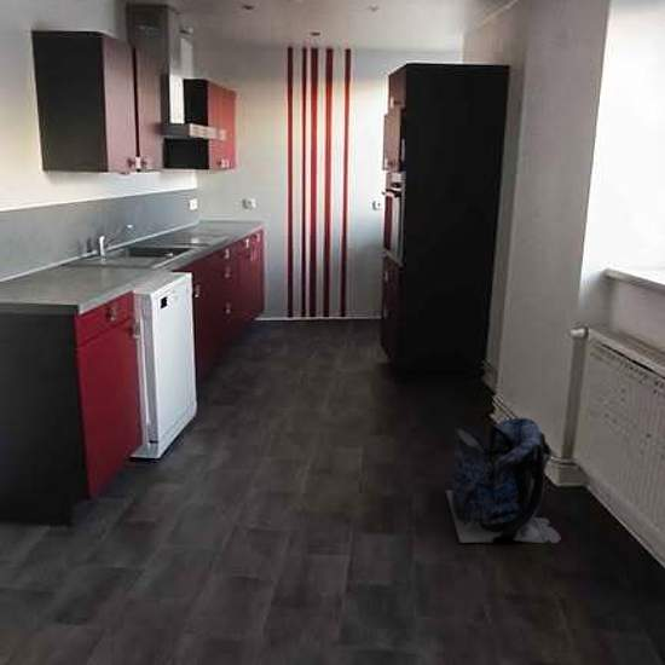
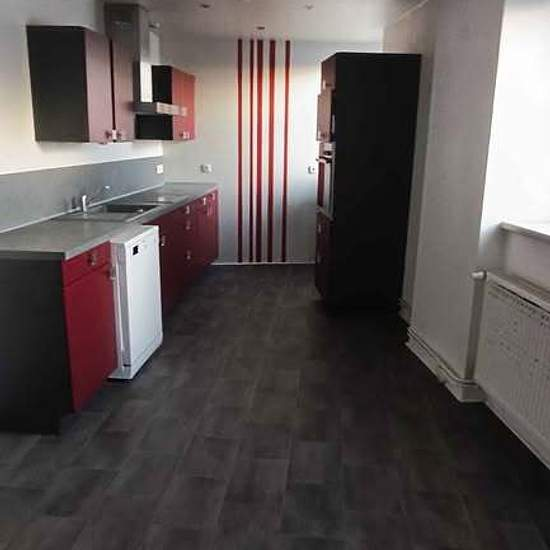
- backpack [444,416,562,544]
